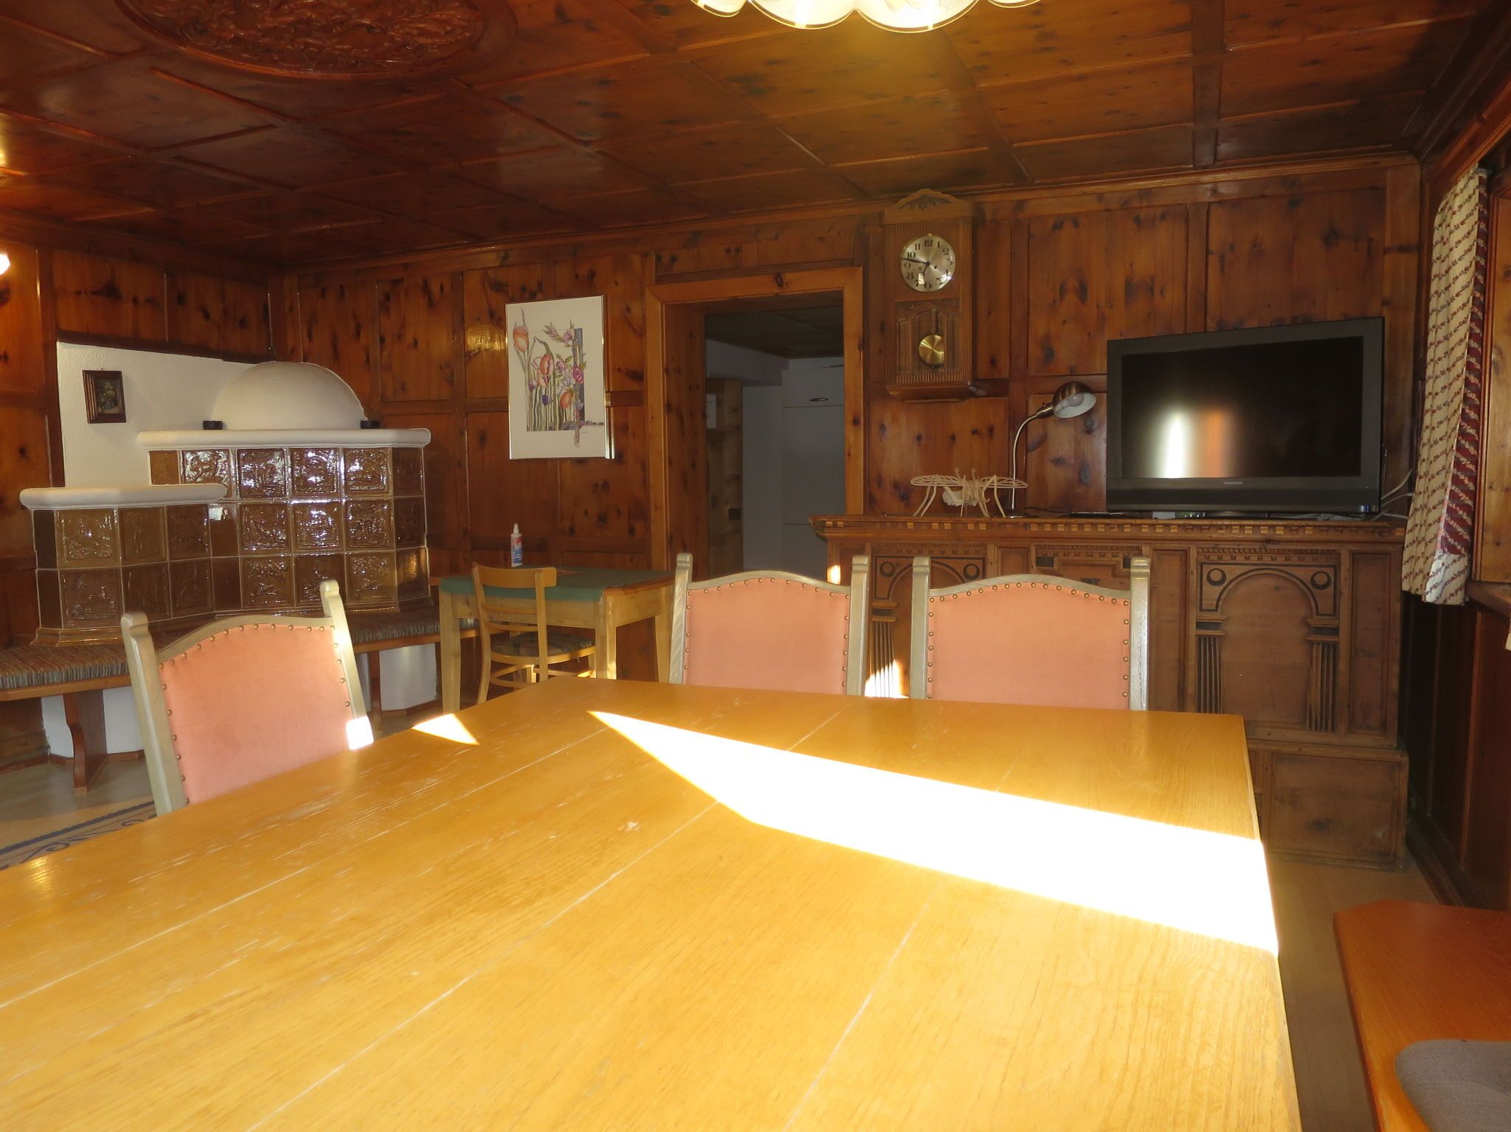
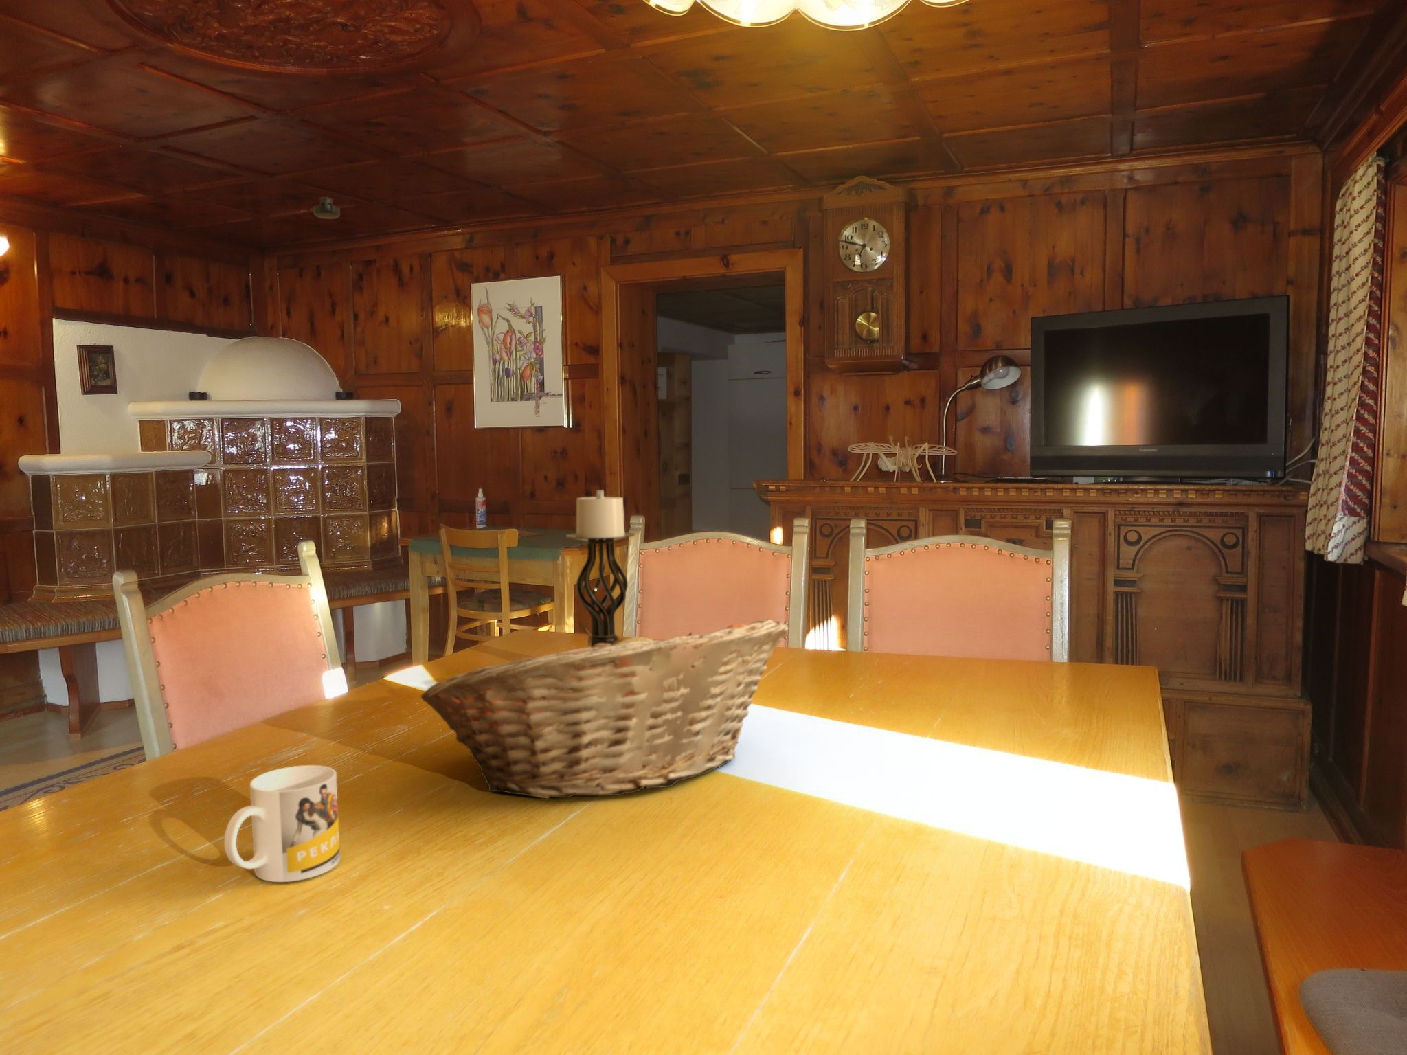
+ mug [224,765,341,882]
+ fruit basket [421,618,790,799]
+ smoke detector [312,196,341,219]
+ candle holder [565,490,636,647]
